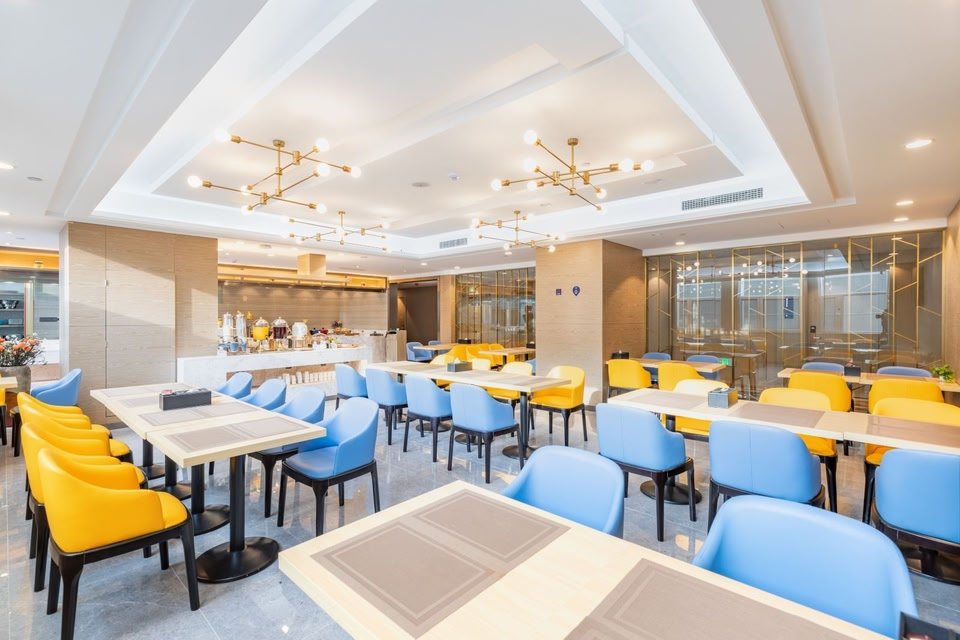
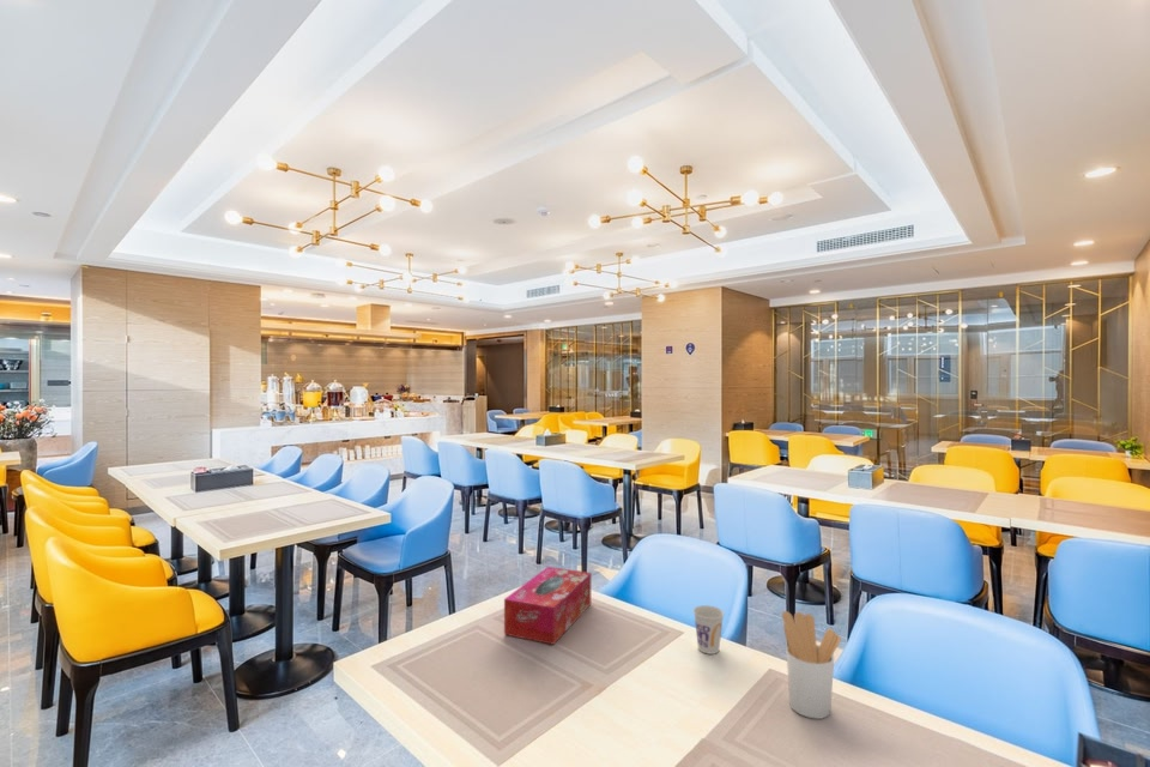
+ cup [692,604,725,656]
+ utensil holder [781,610,842,720]
+ tissue box [503,566,592,646]
